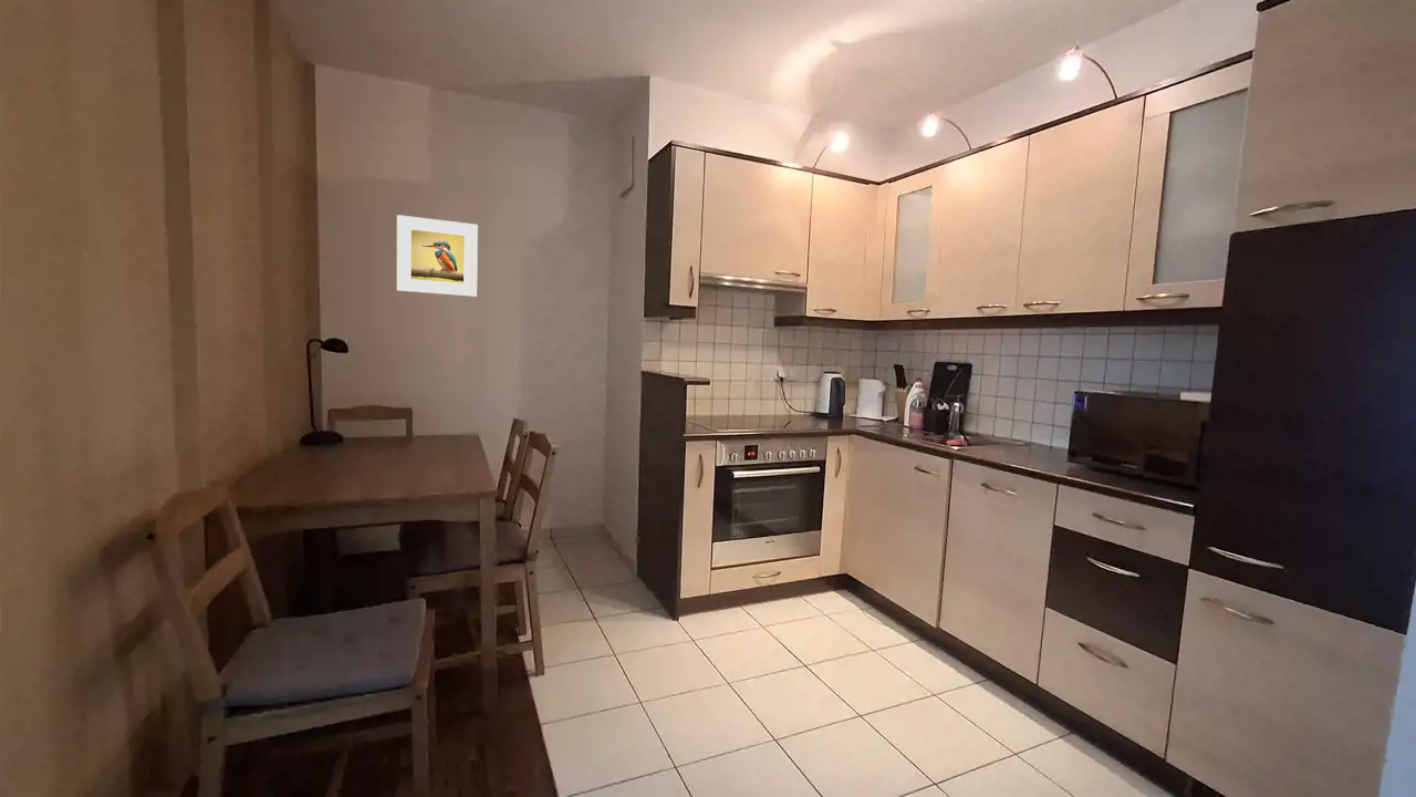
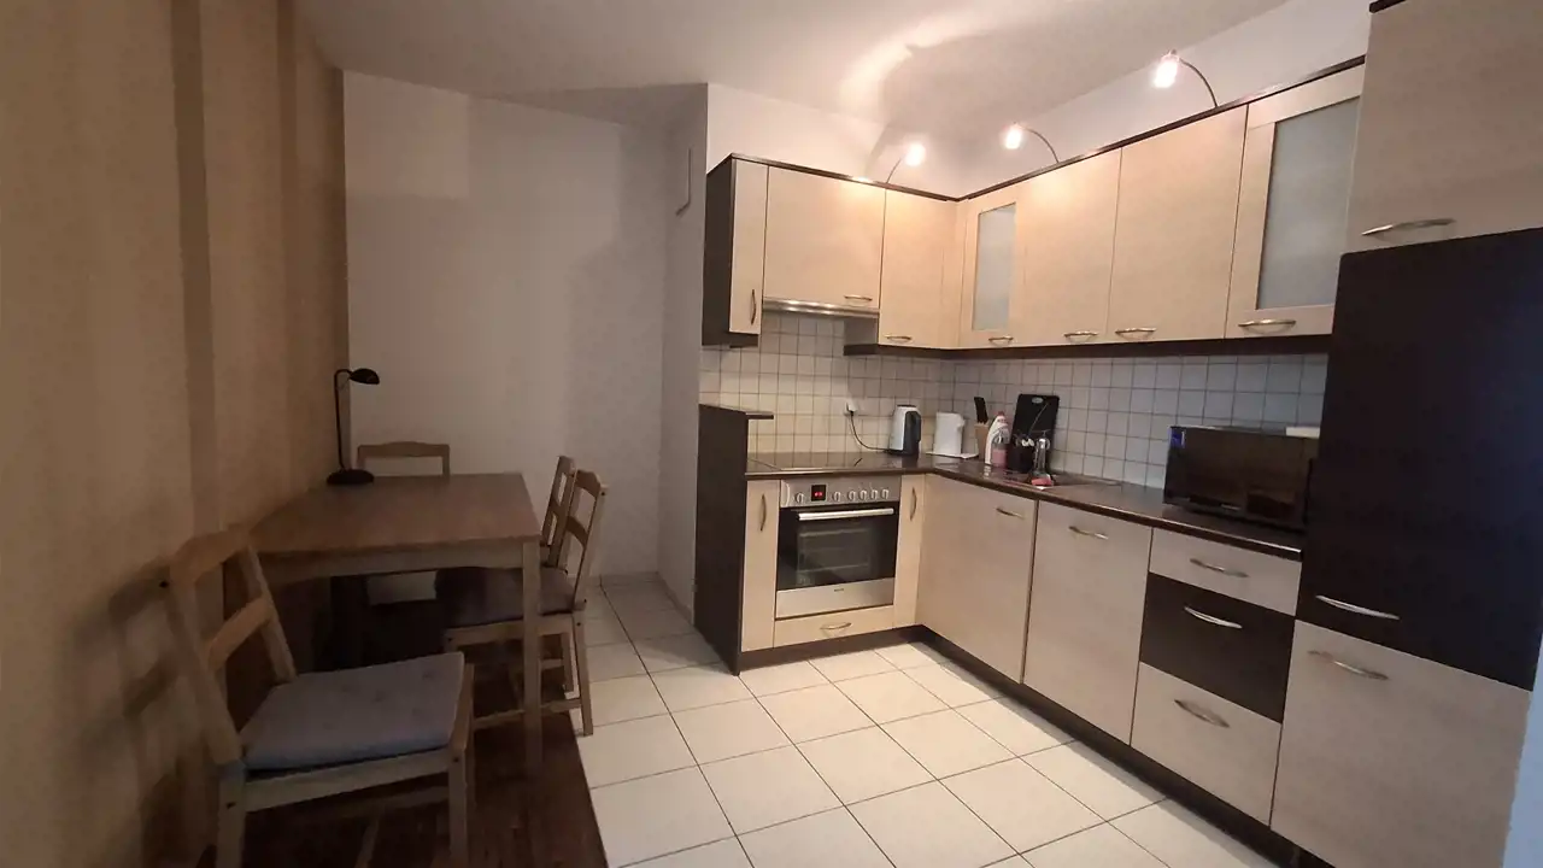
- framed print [396,214,479,298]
